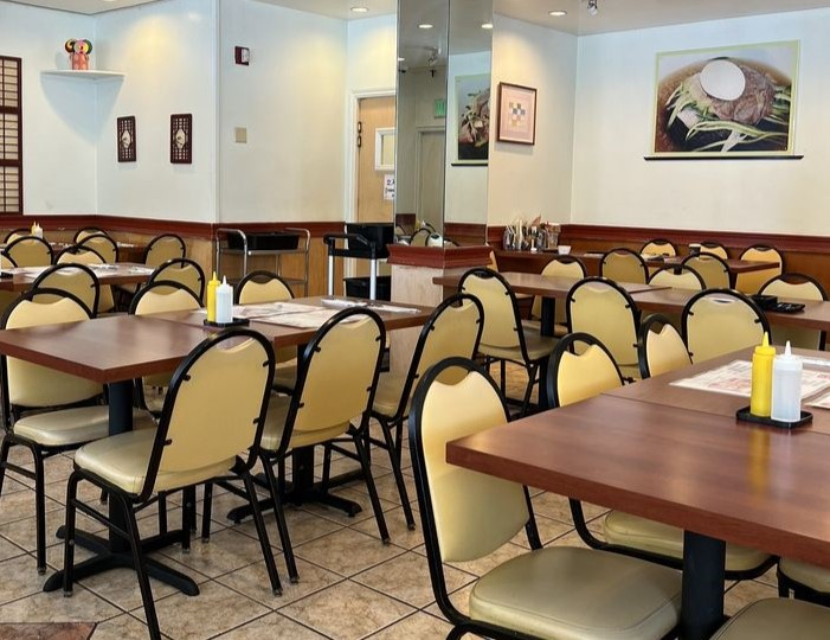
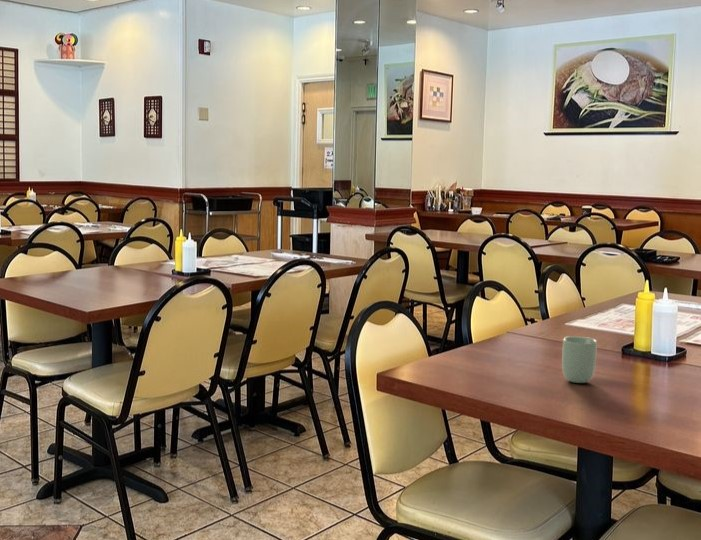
+ cup [561,335,598,384]
